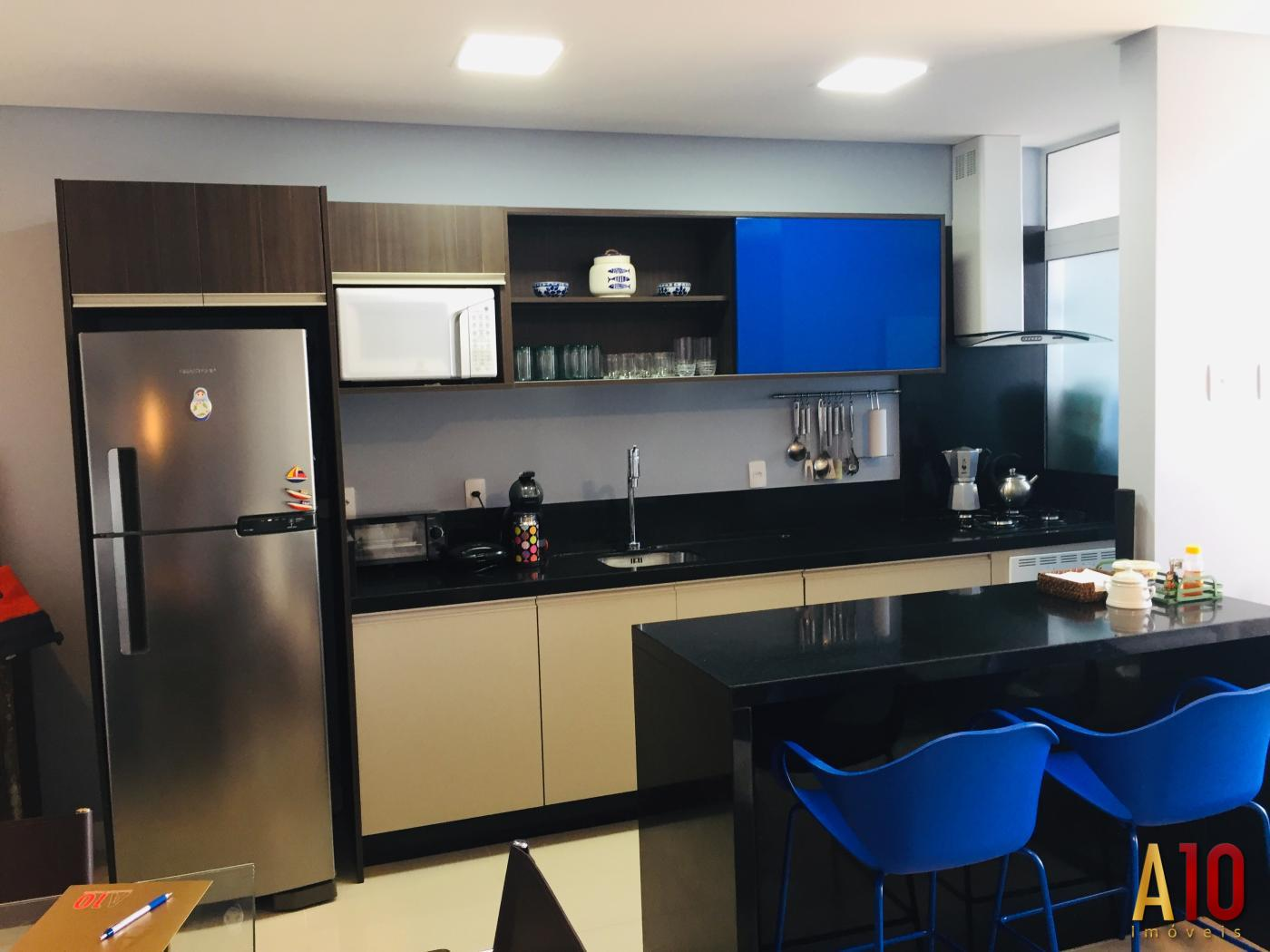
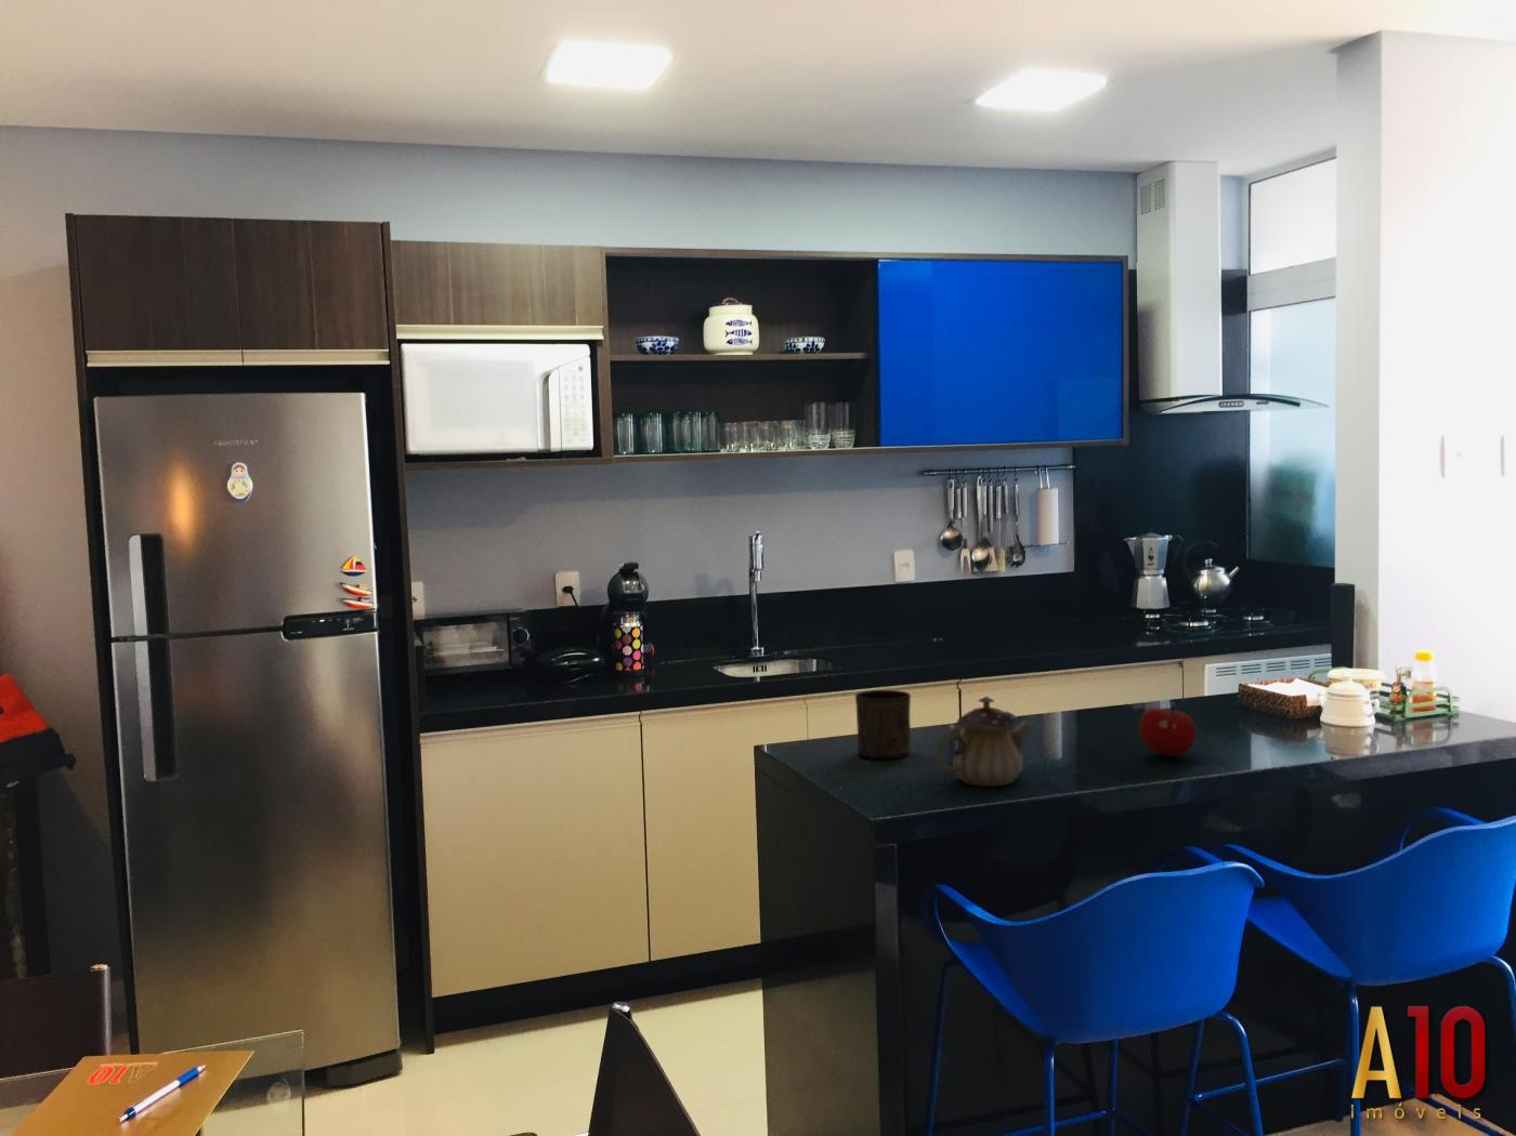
+ fruit [1138,703,1196,758]
+ cup [855,690,912,759]
+ teapot [933,696,1033,788]
